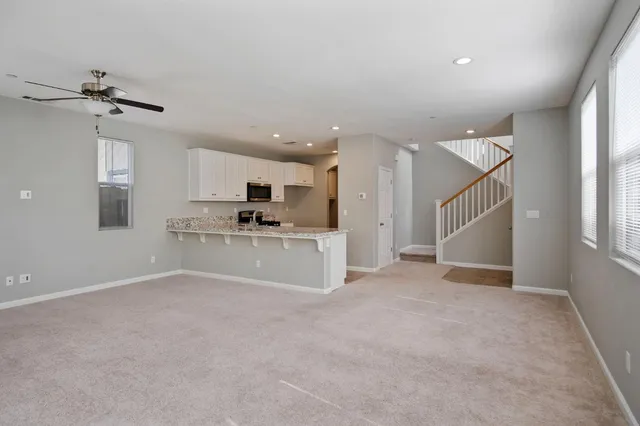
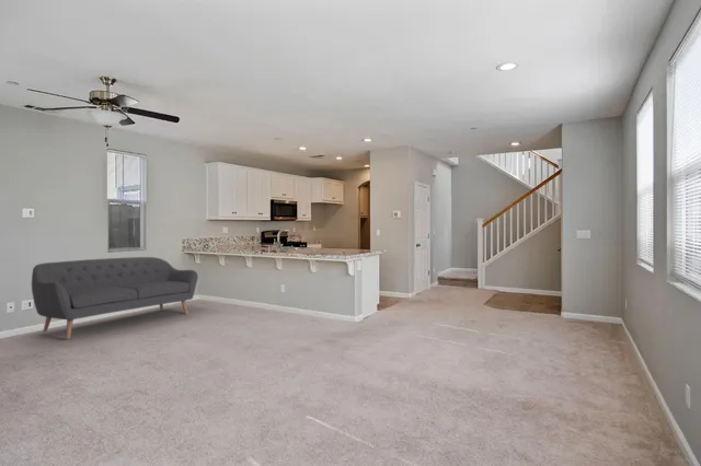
+ sofa [31,256,199,340]
